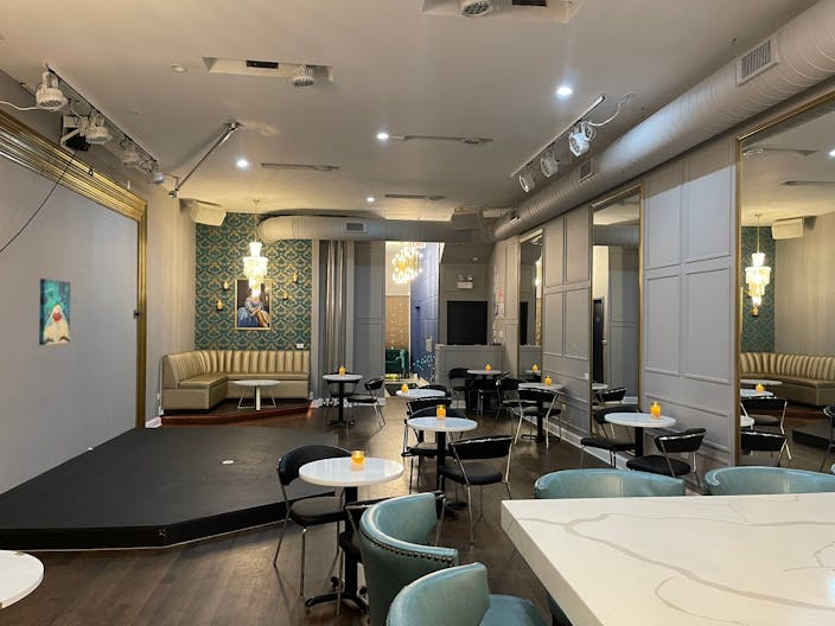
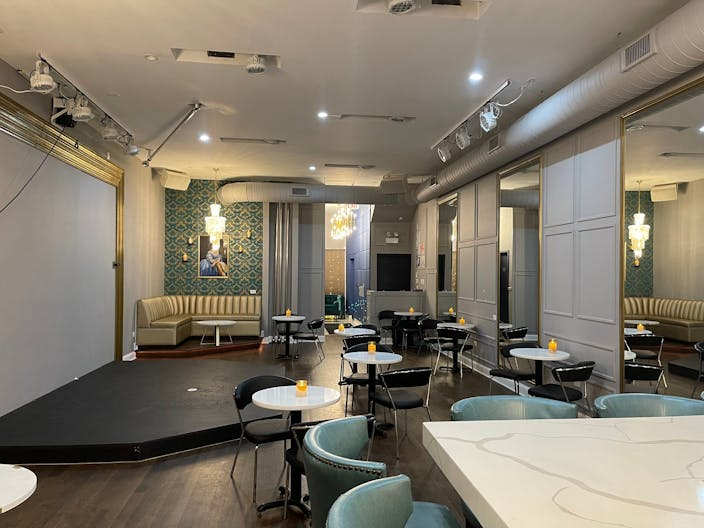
- wall art [38,277,71,346]
